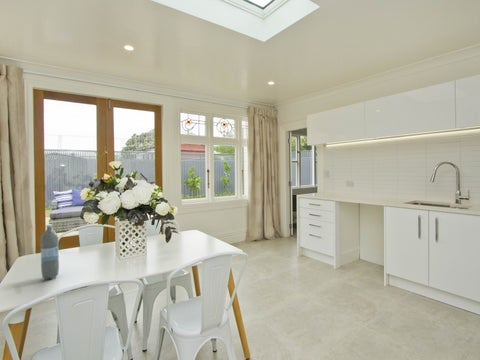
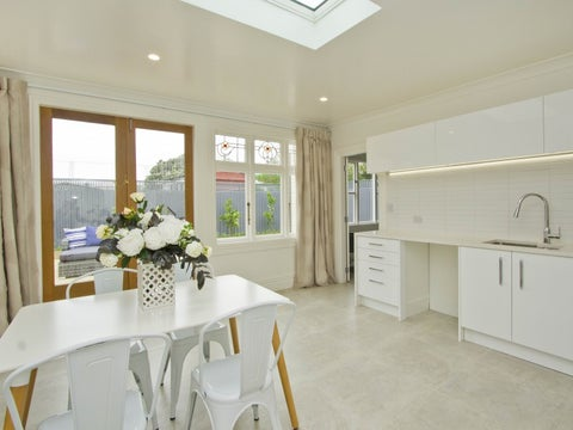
- water bottle [40,223,60,280]
